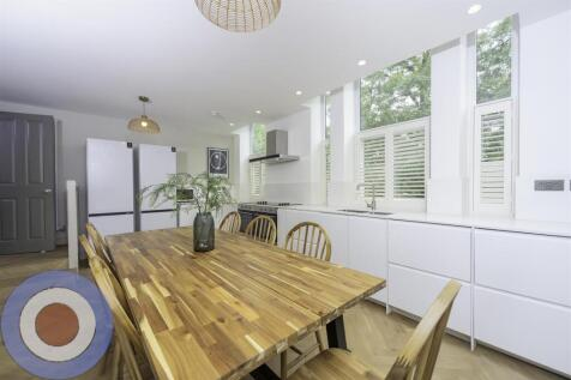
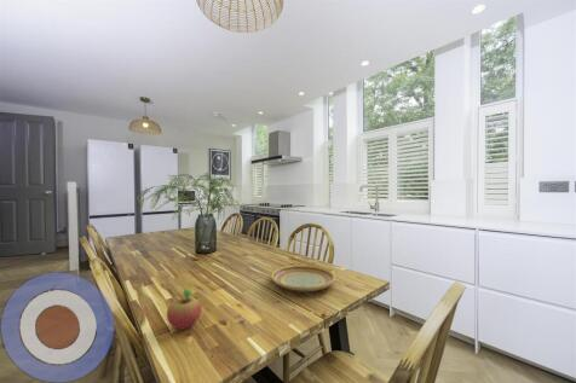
+ plate [270,265,336,294]
+ fruit [166,286,202,331]
